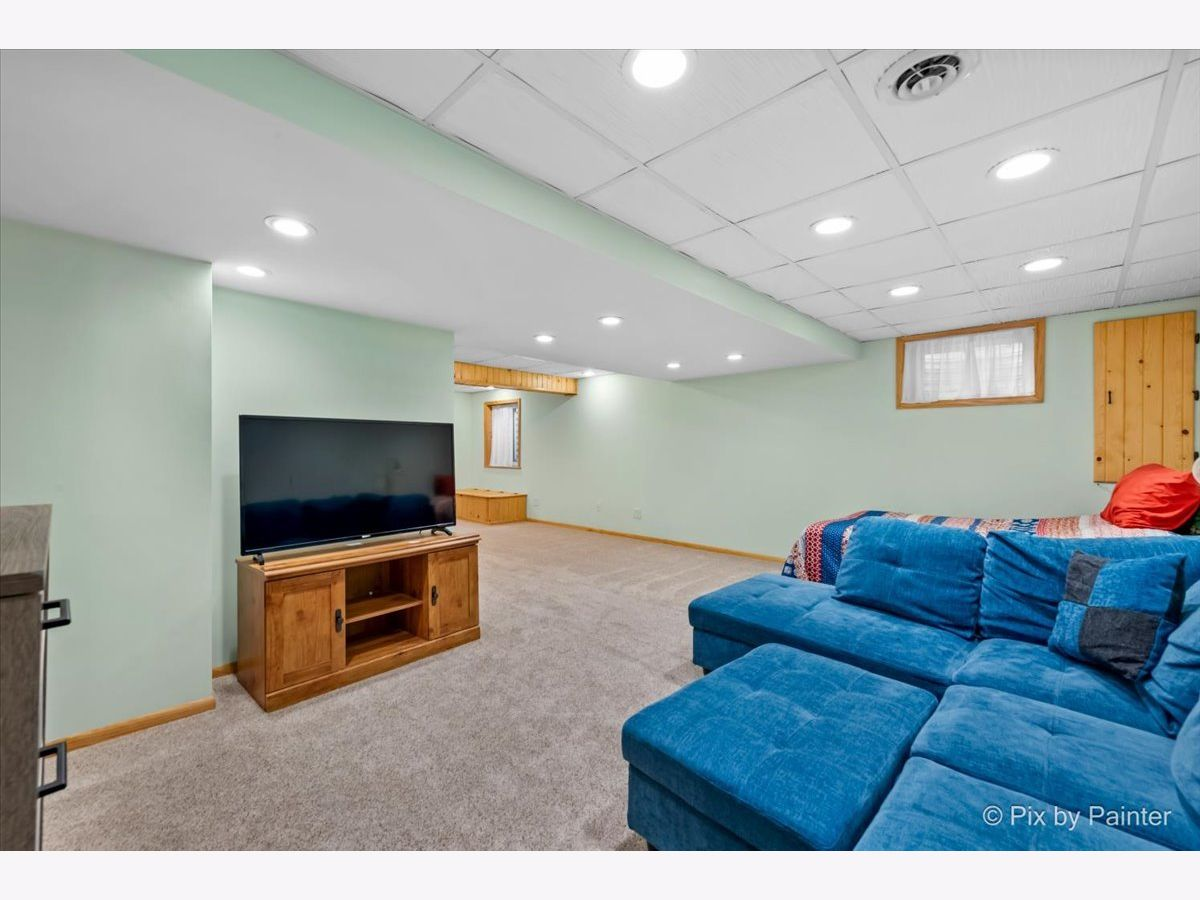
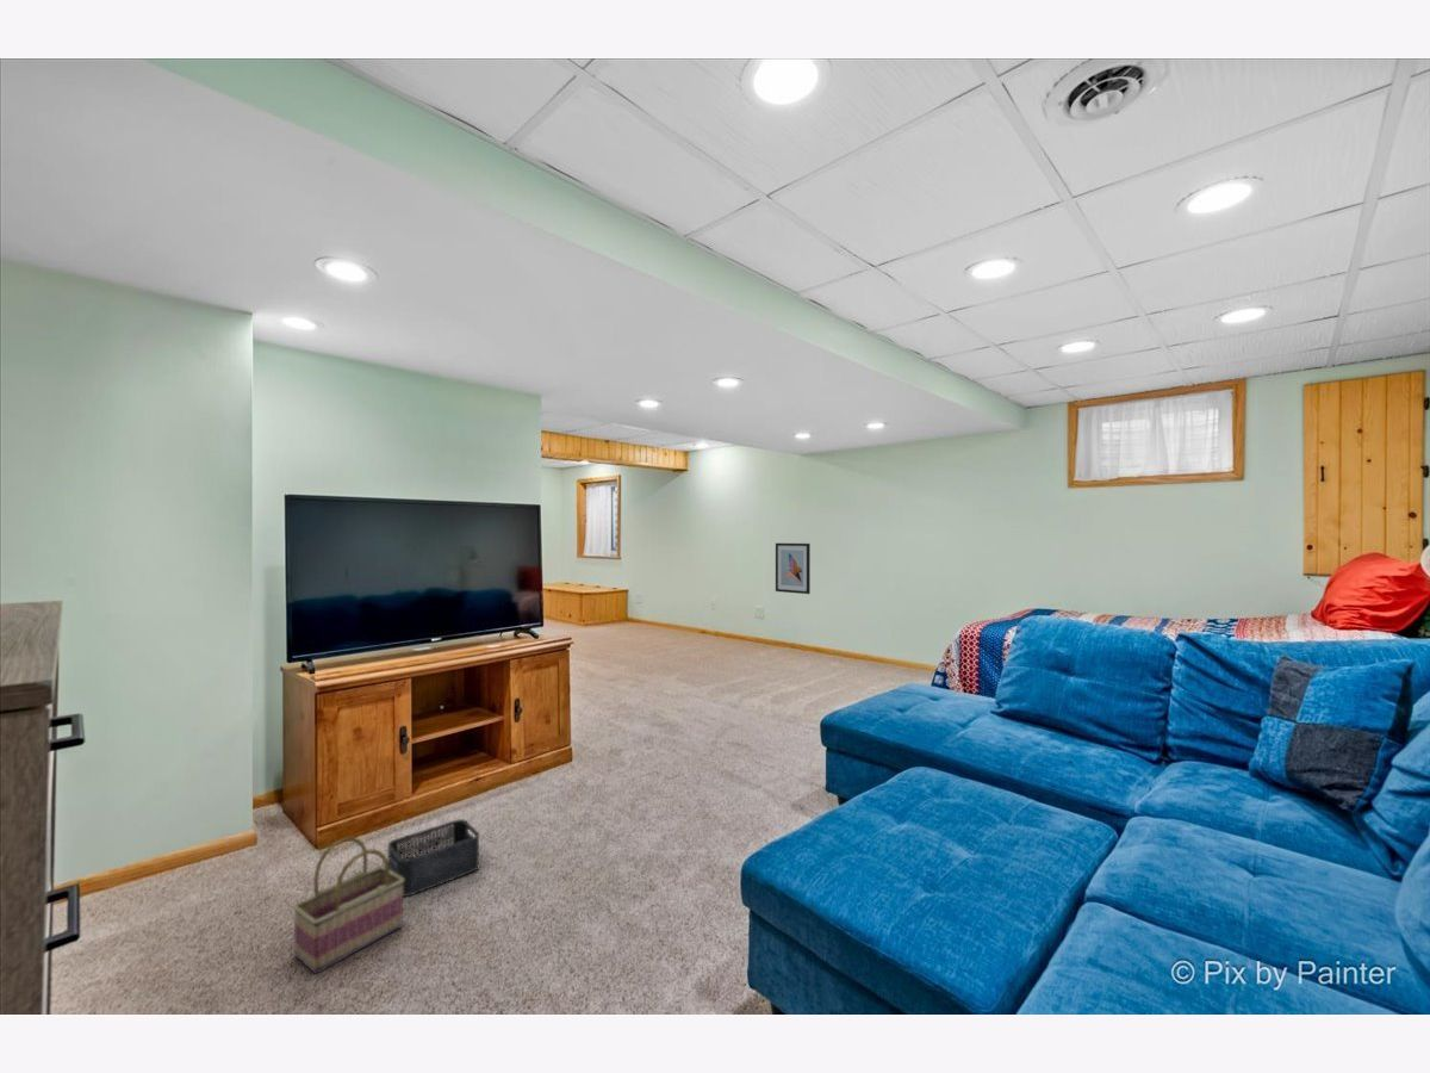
+ wall art [775,542,812,595]
+ storage bin [387,818,480,898]
+ basket [292,836,404,975]
